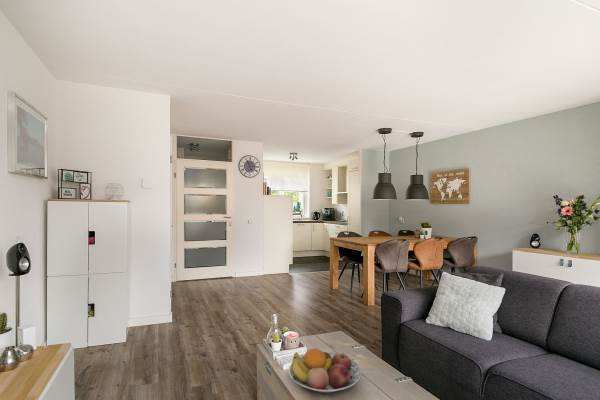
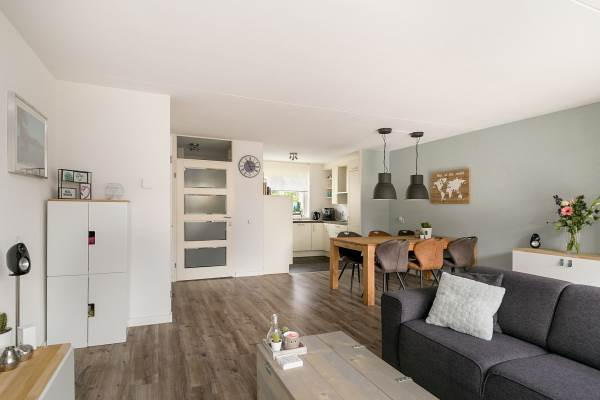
- fruit bowl [288,348,362,393]
